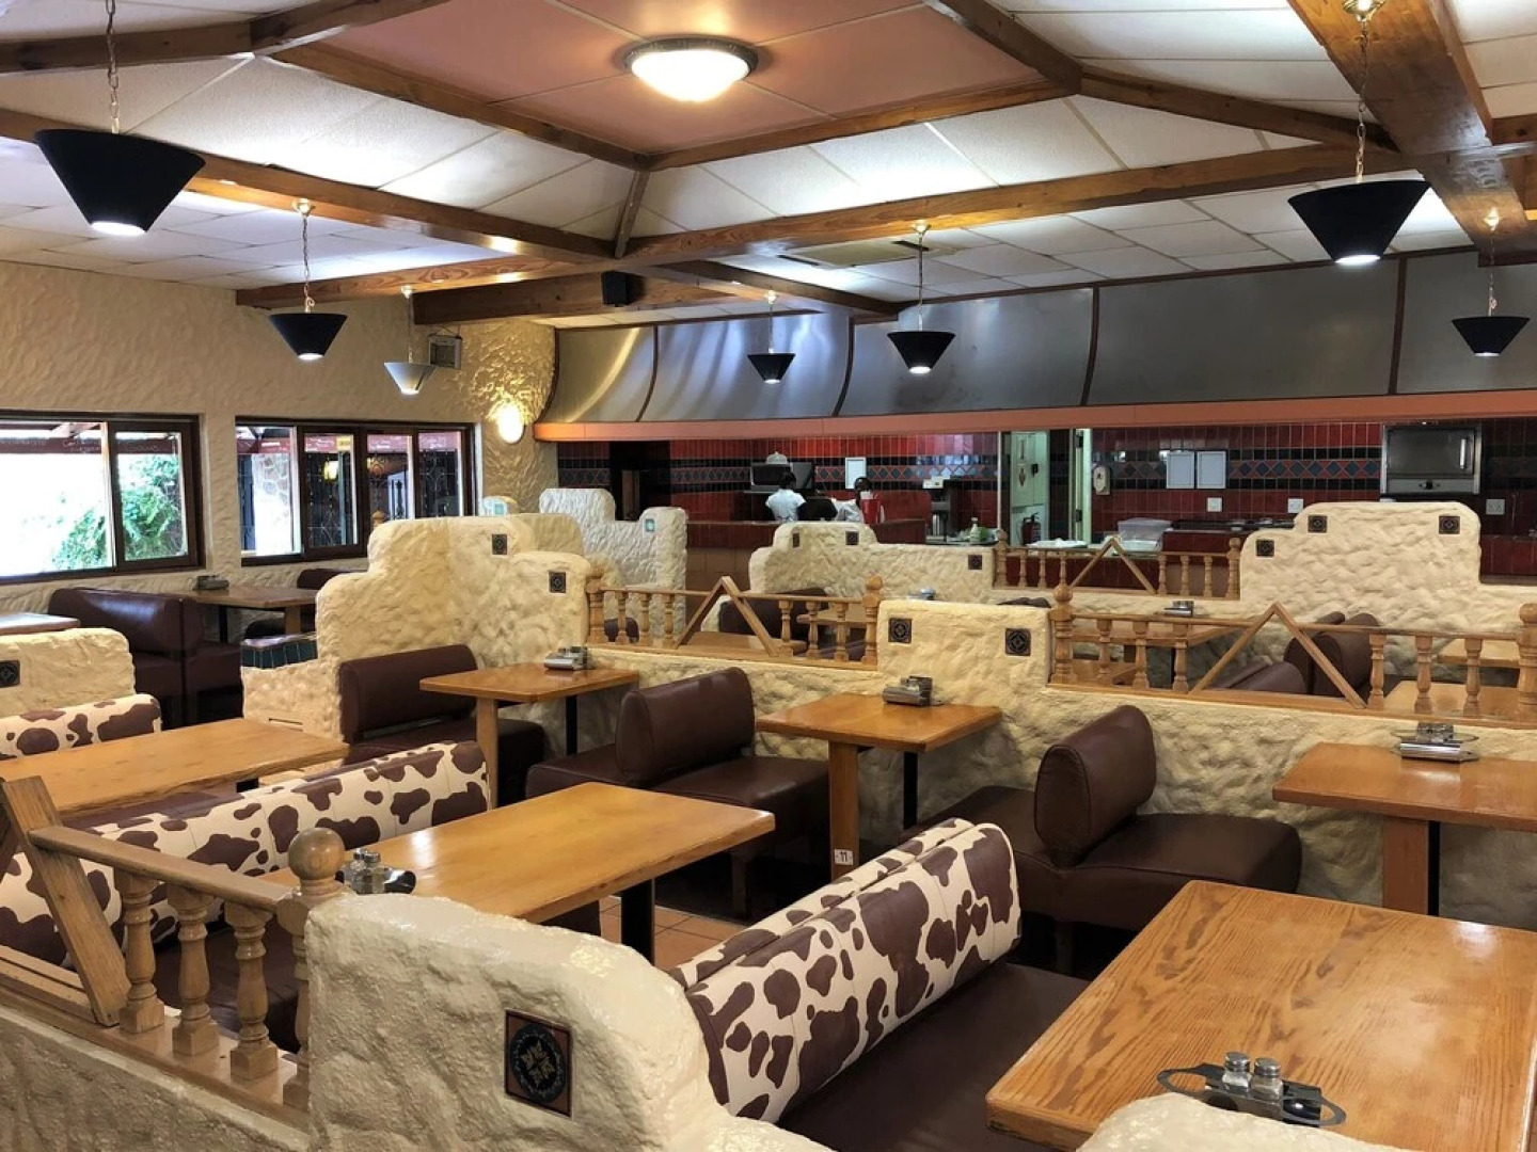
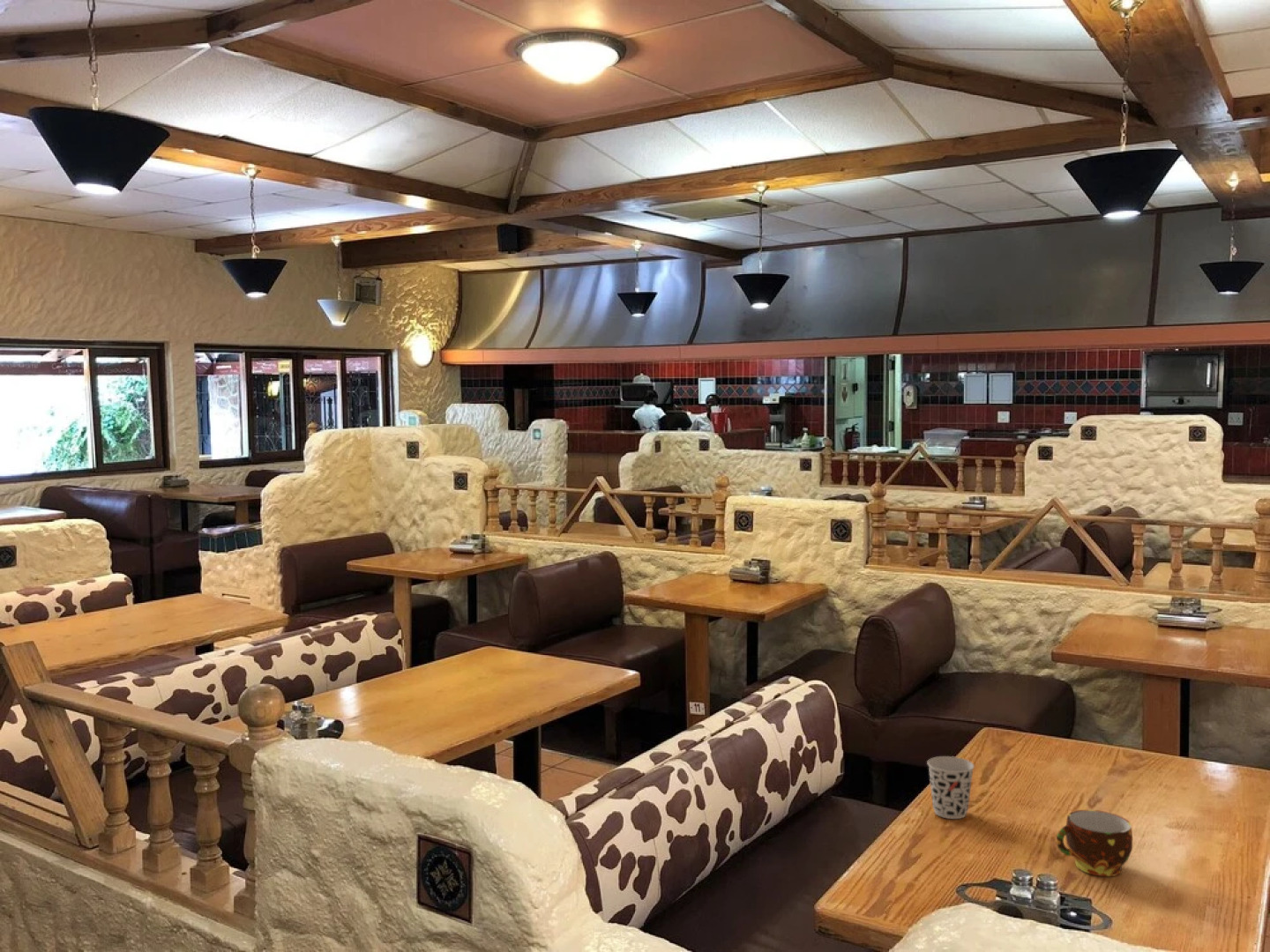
+ cup [1056,809,1133,877]
+ cup [926,755,975,820]
